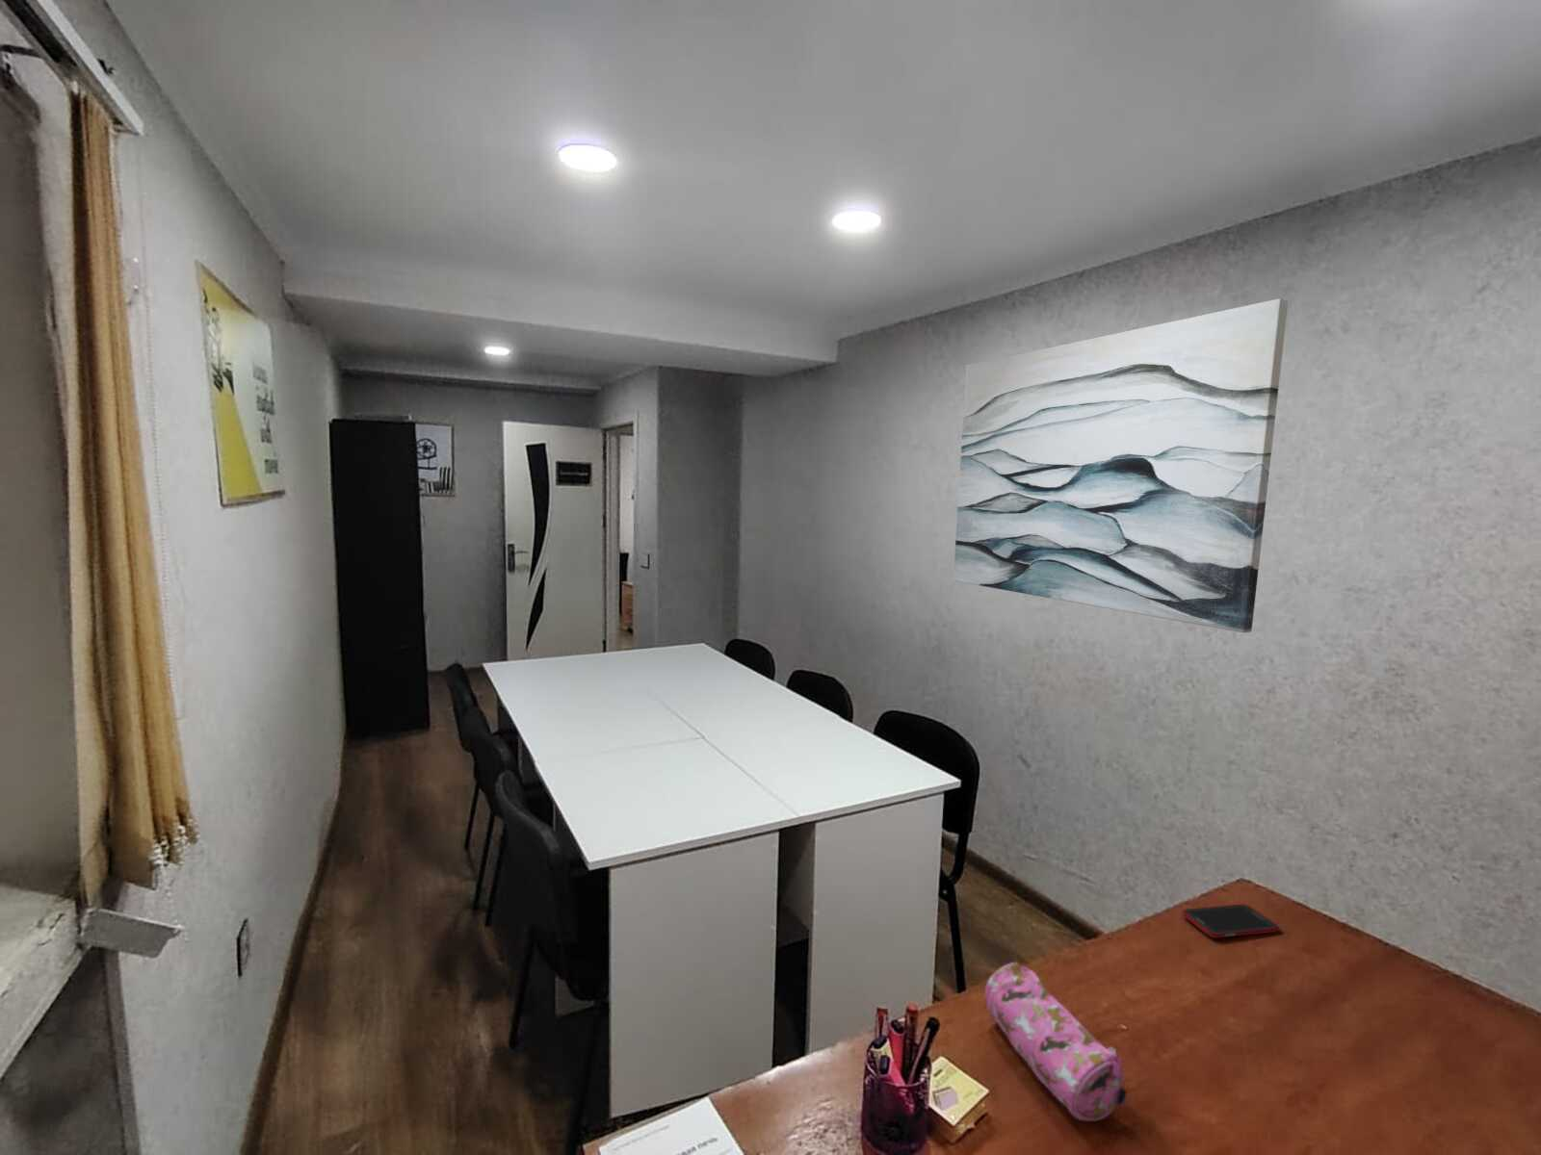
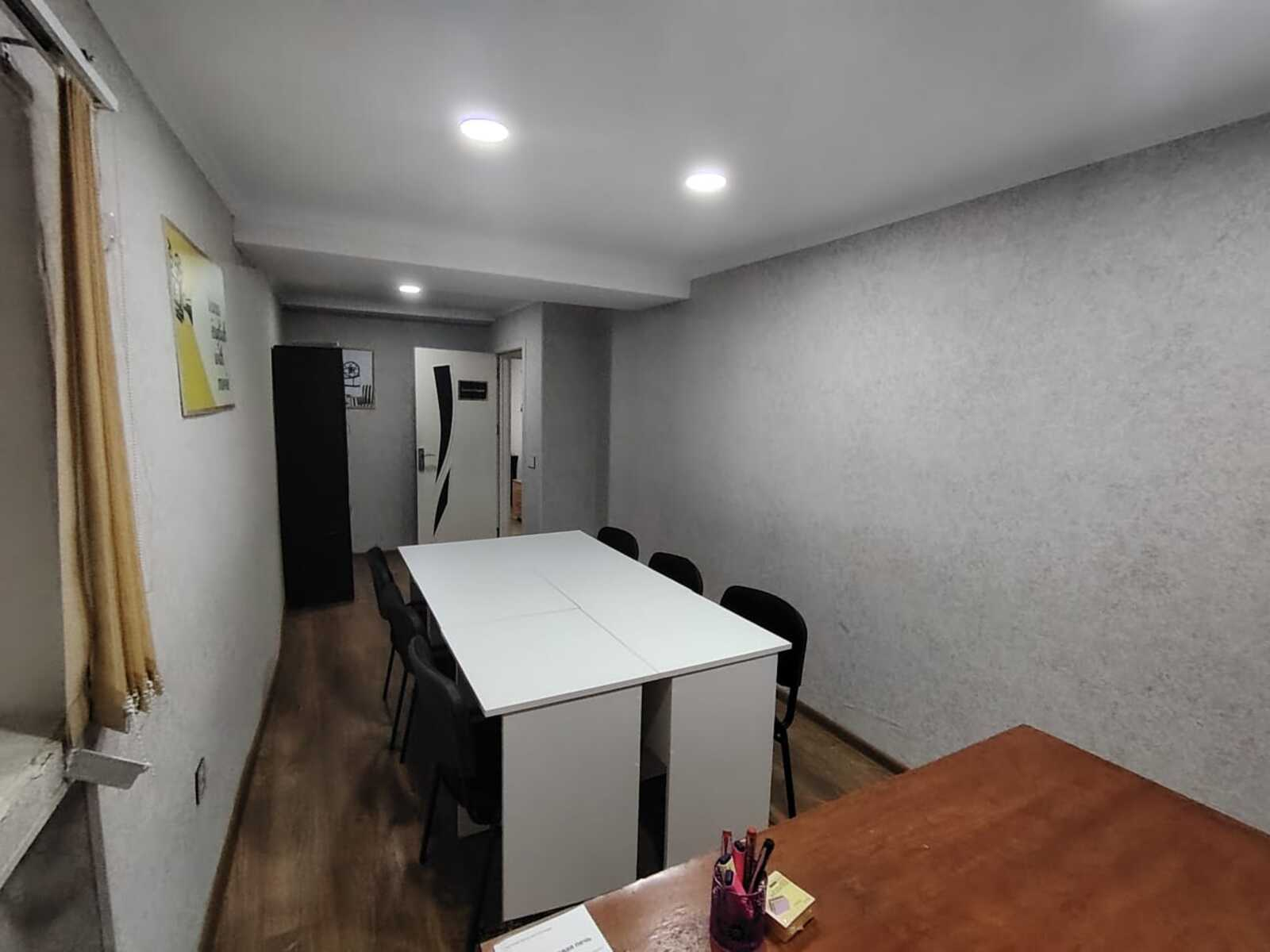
- pencil case [983,962,1127,1122]
- cell phone [1181,904,1280,939]
- wall art [953,297,1289,633]
